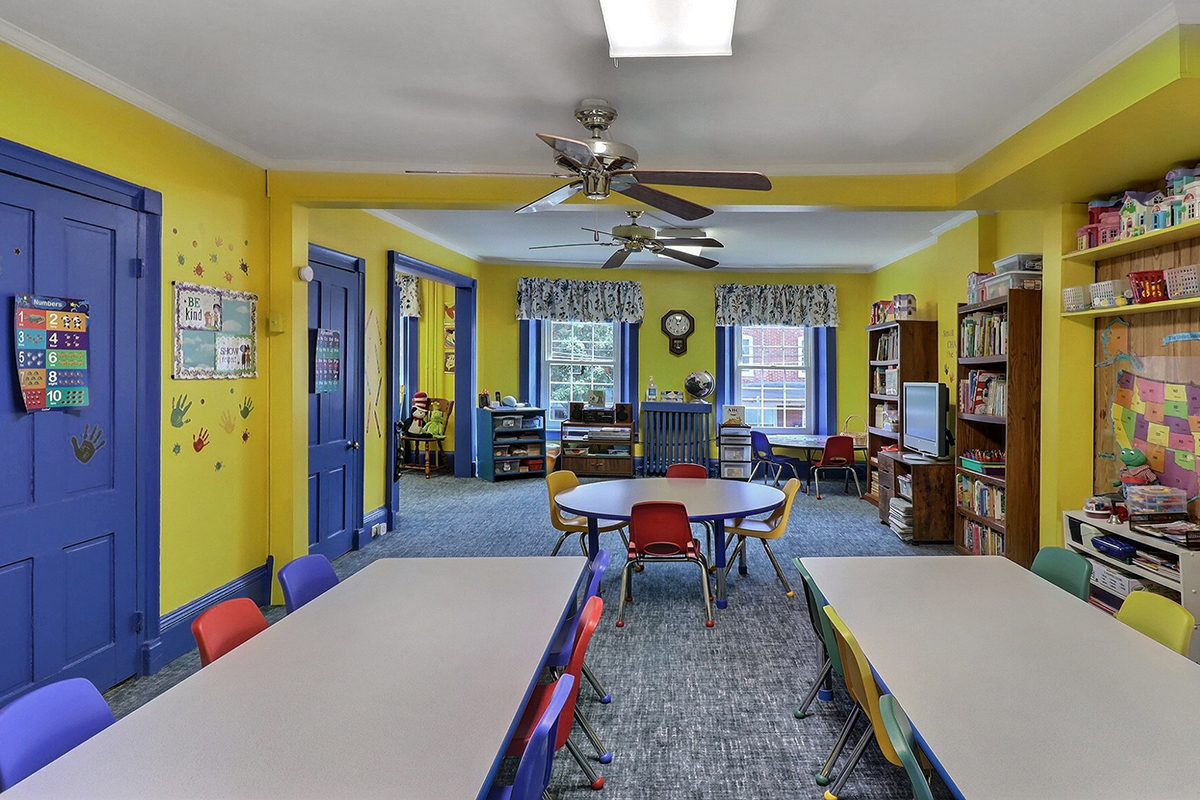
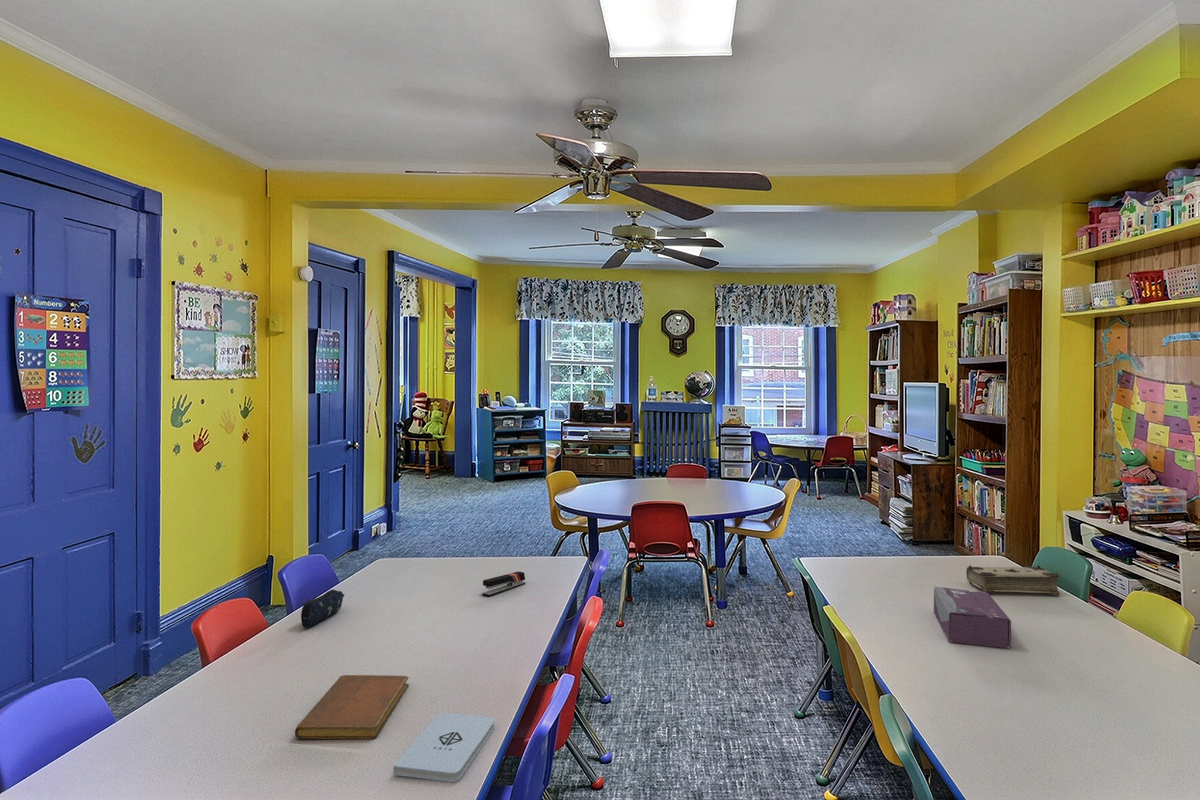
+ stapler [481,570,526,597]
+ book [965,564,1061,597]
+ pencil case [300,589,345,628]
+ notebook [294,674,410,740]
+ notepad [392,711,496,783]
+ tissue box [933,586,1012,649]
